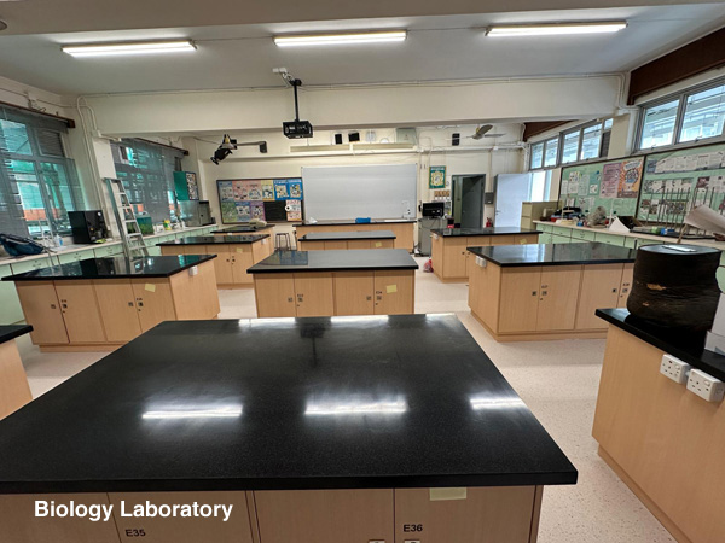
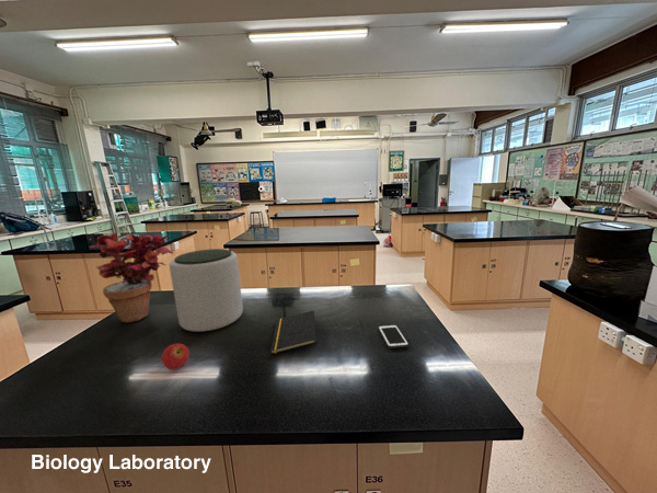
+ cell phone [378,324,410,349]
+ plant pot [169,248,244,333]
+ potted plant [88,231,174,323]
+ fruit [161,343,191,370]
+ notepad [269,310,318,355]
